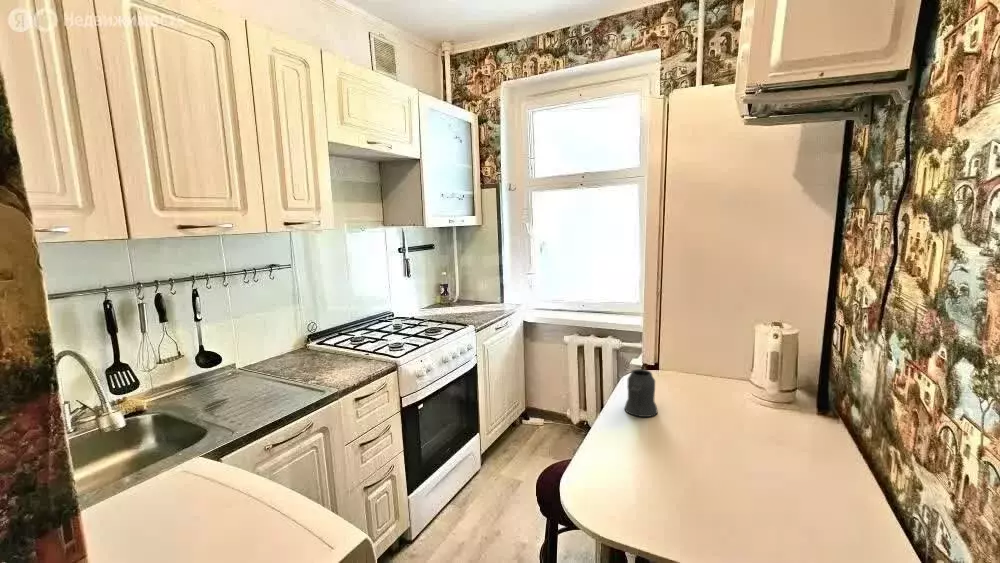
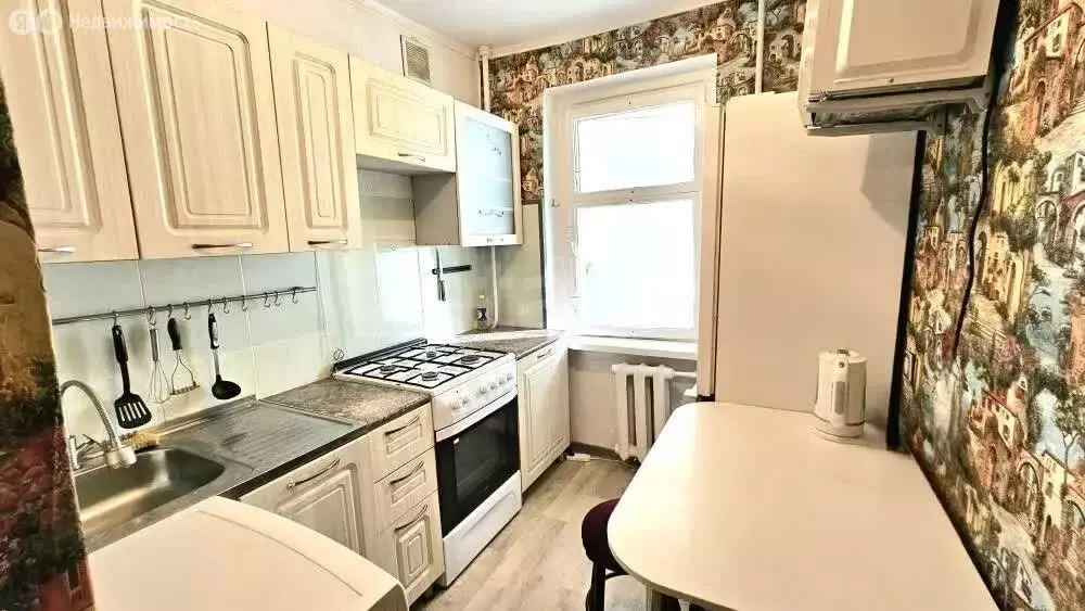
- mug [623,368,659,418]
